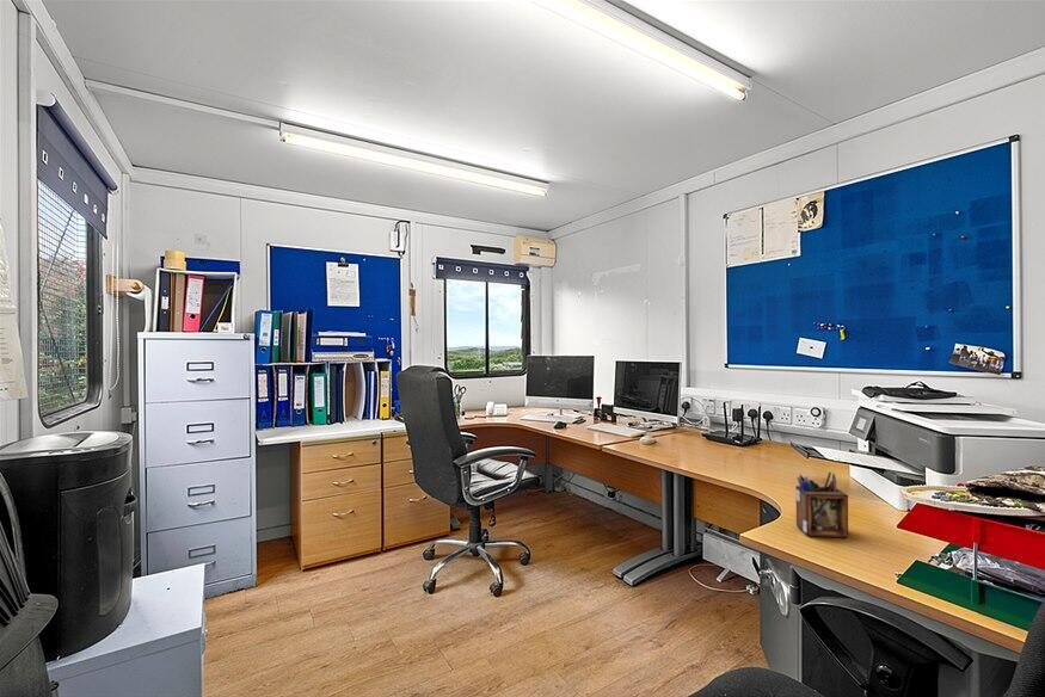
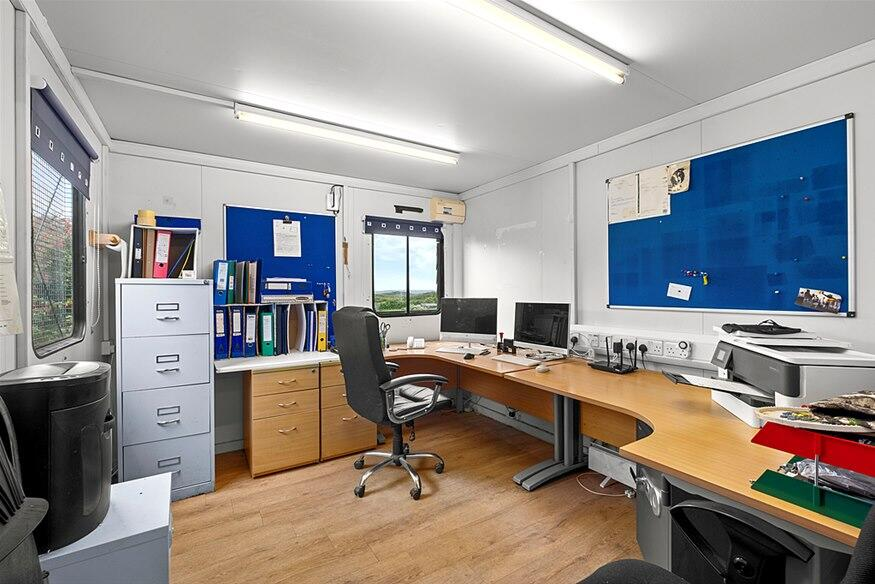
- desk organizer [794,471,849,538]
